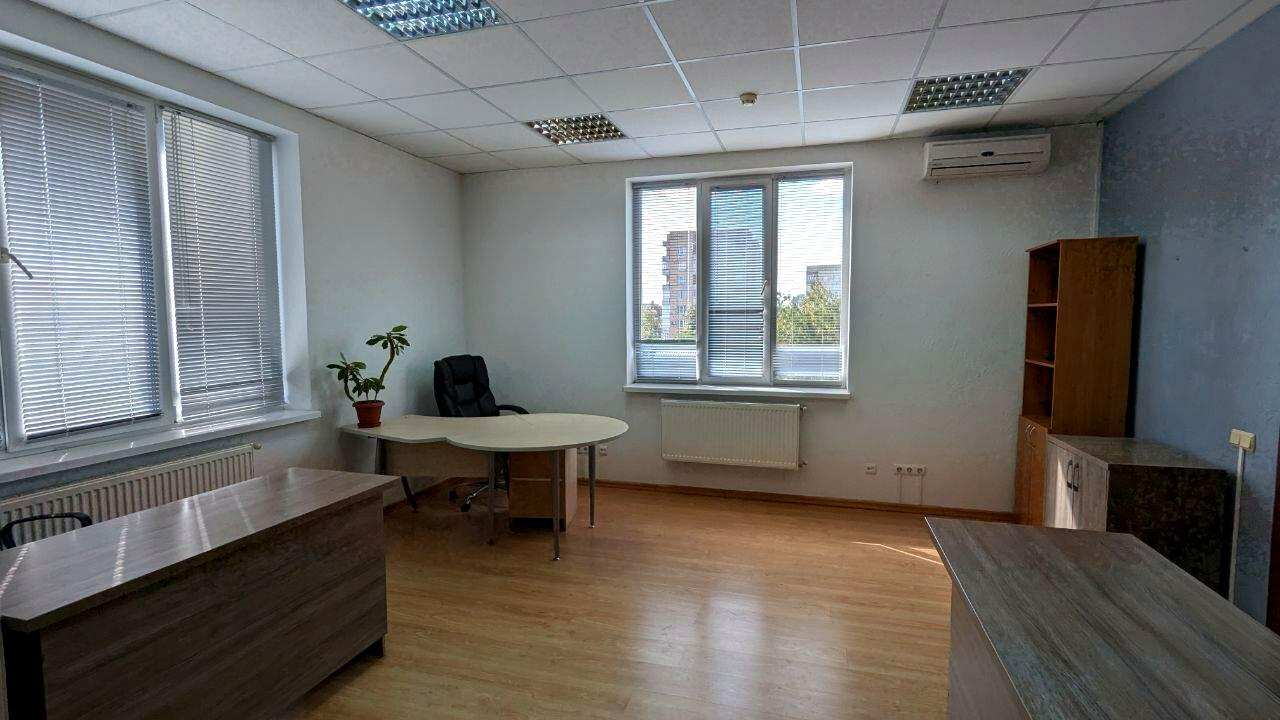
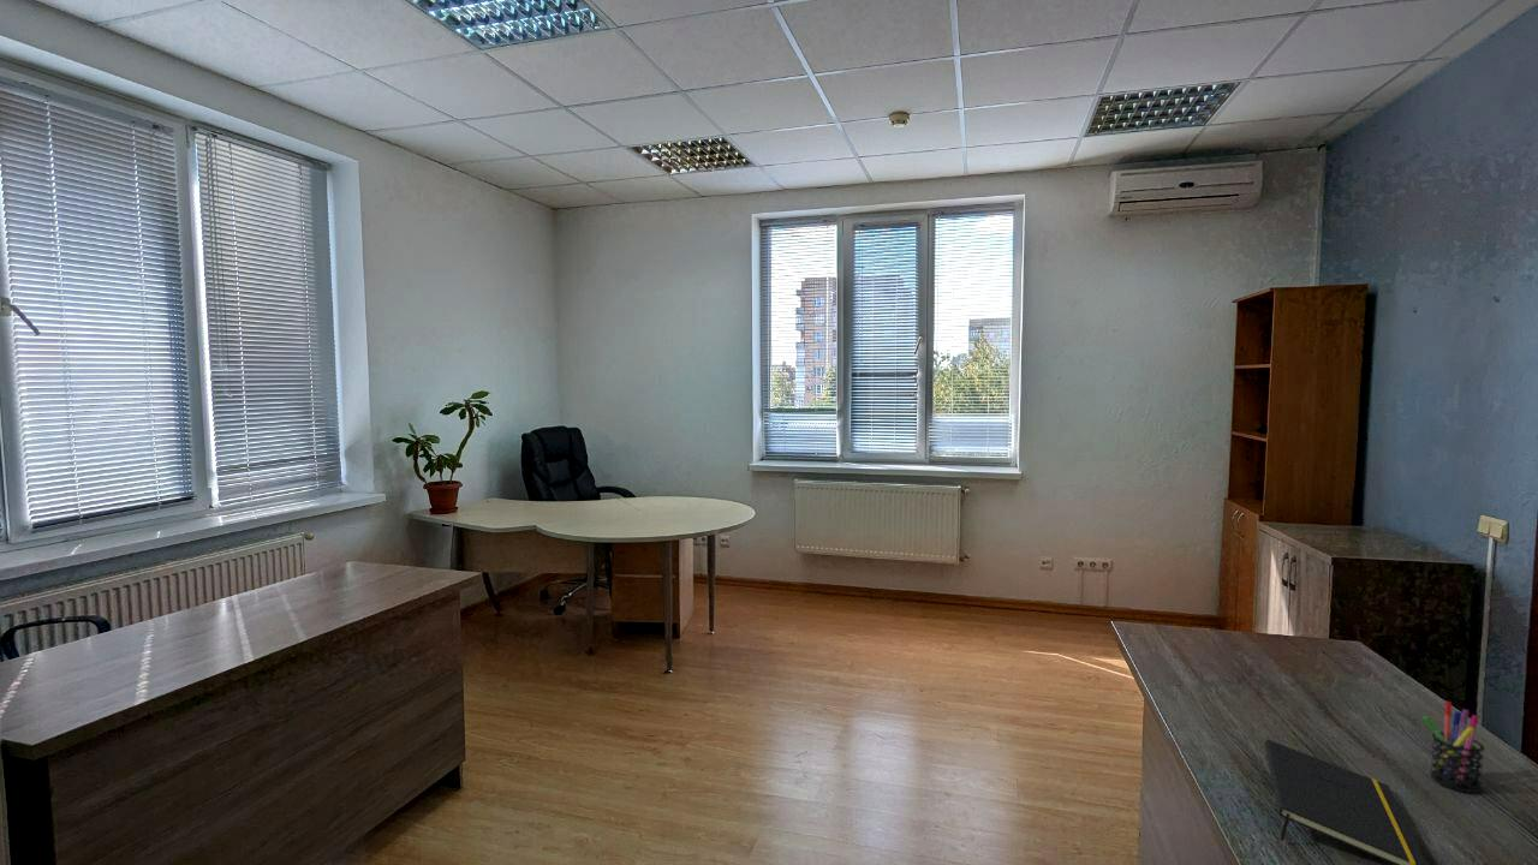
+ notepad [1264,738,1429,865]
+ pen holder [1421,699,1485,794]
